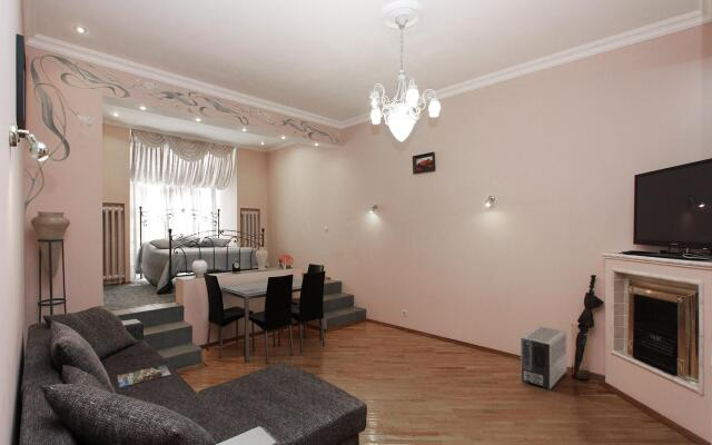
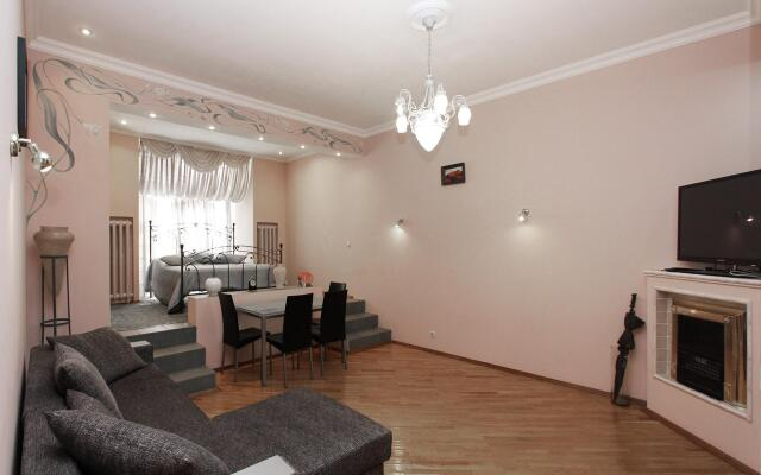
- magazine [116,364,171,388]
- air purifier [520,324,568,392]
